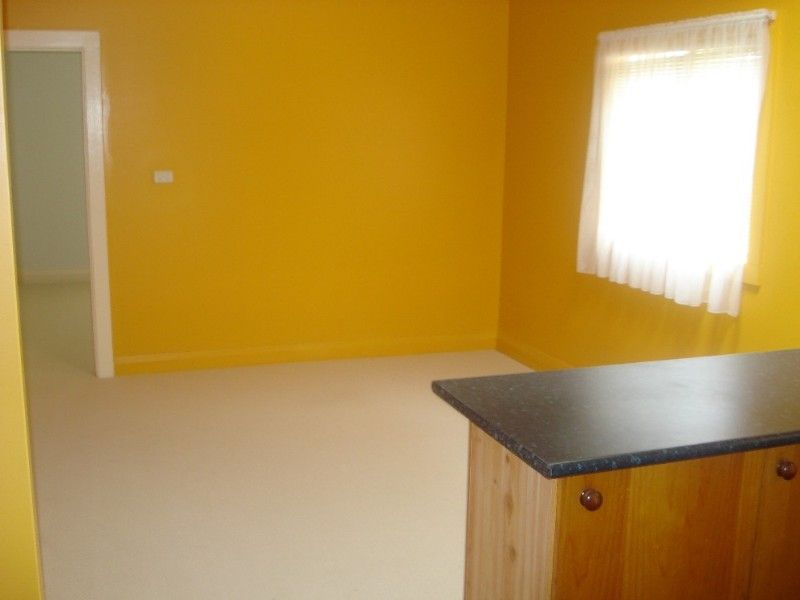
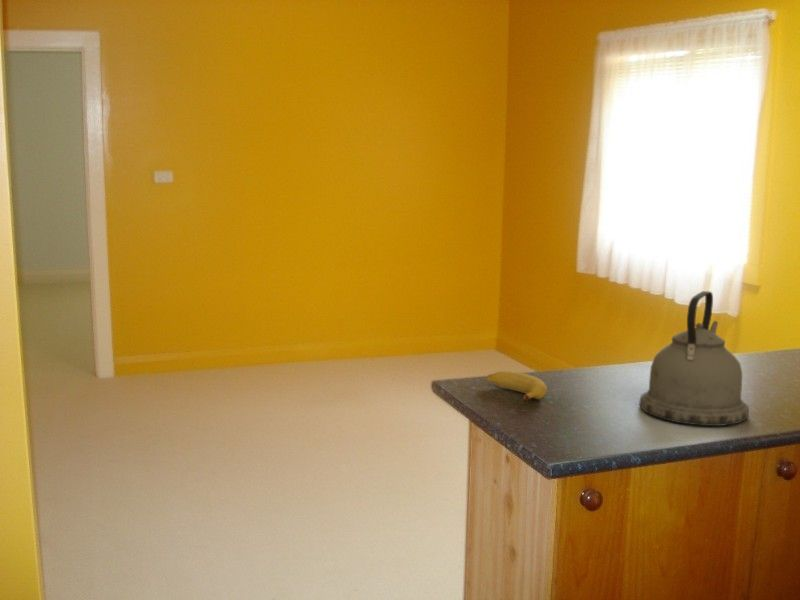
+ banana [486,370,548,402]
+ kettle [638,290,750,427]
